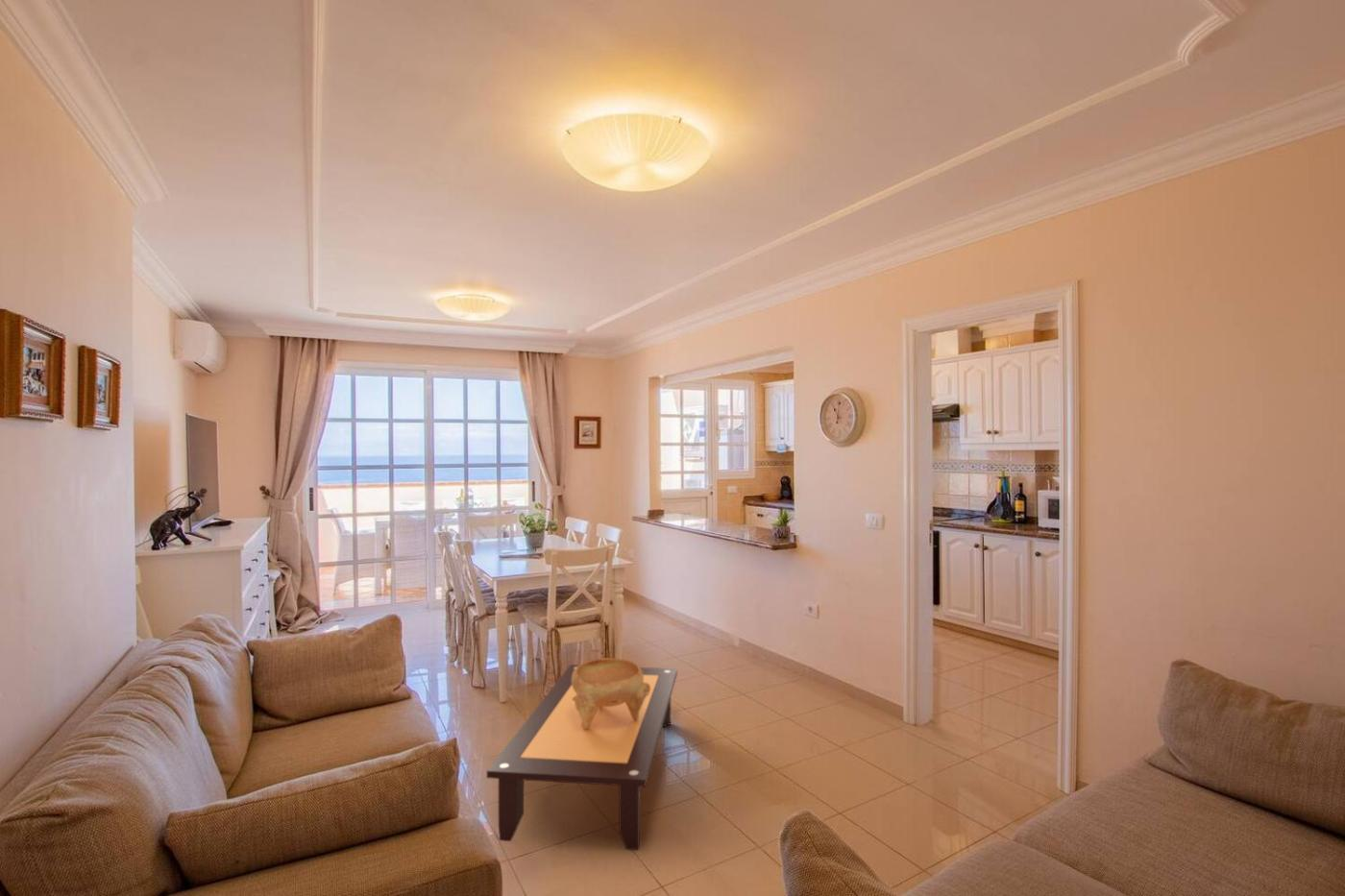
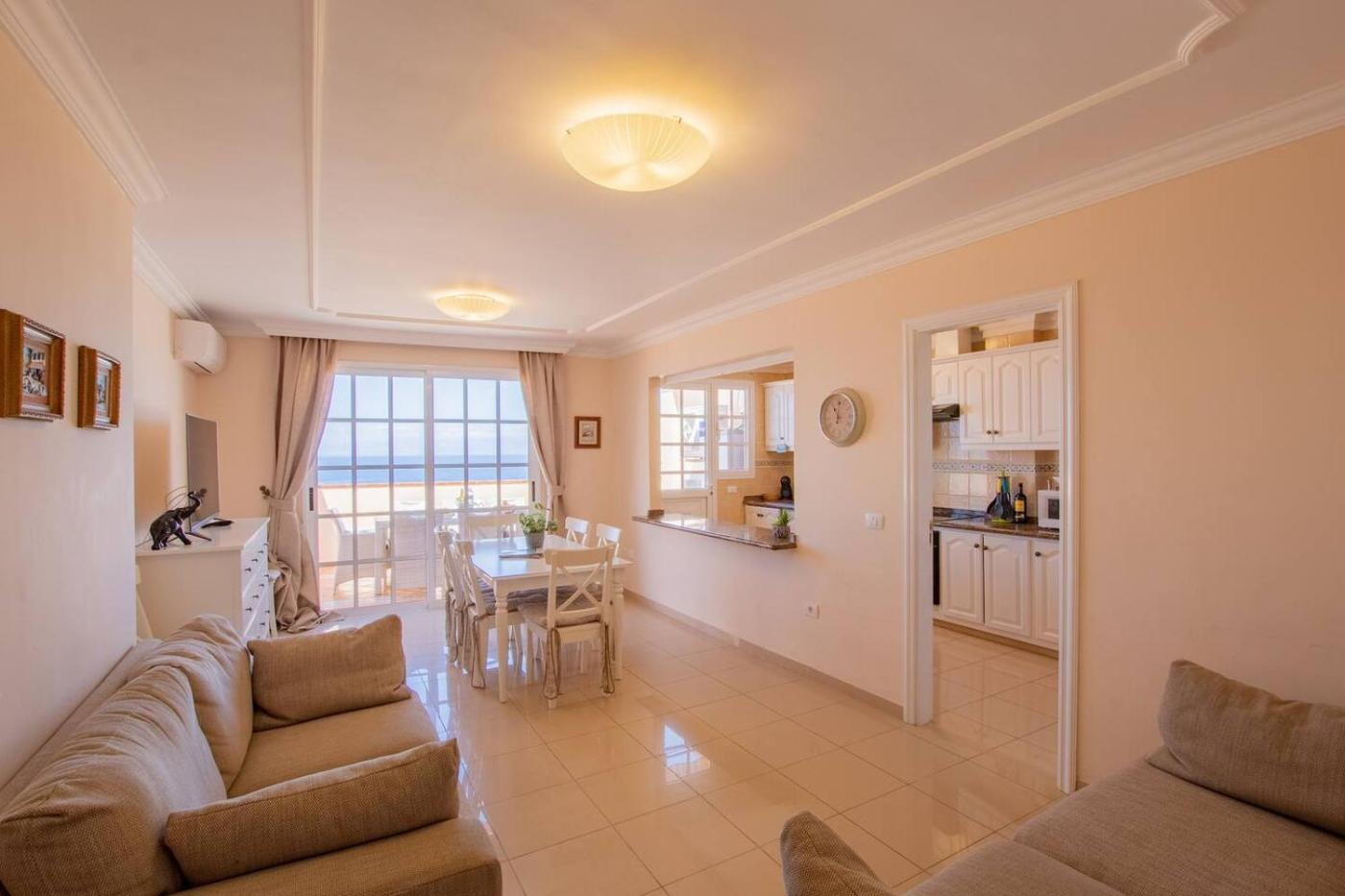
- decorative bowl [572,657,650,730]
- coffee table [486,664,678,851]
